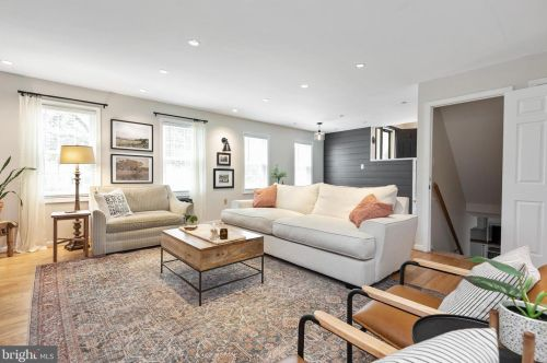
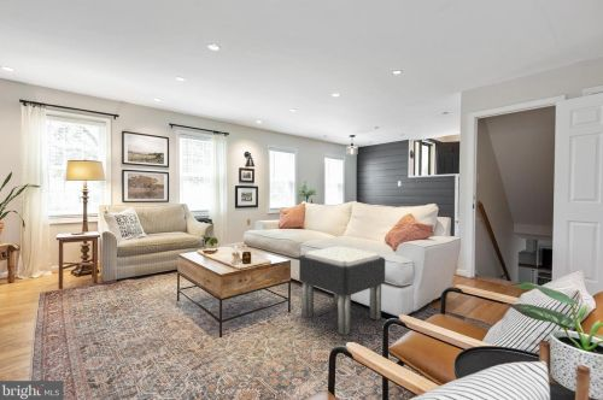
+ ottoman [298,246,386,336]
